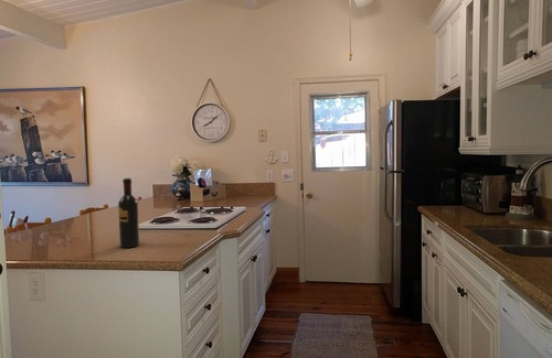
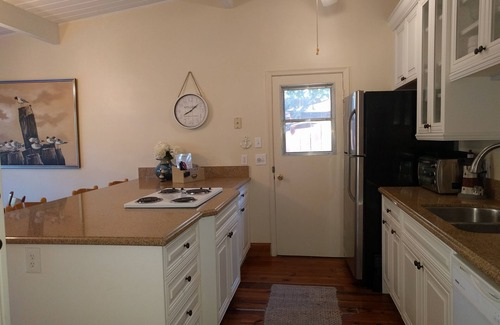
- wine bottle [117,177,140,249]
